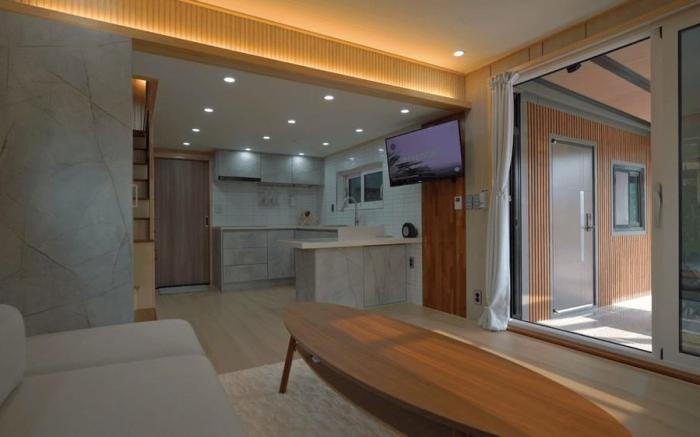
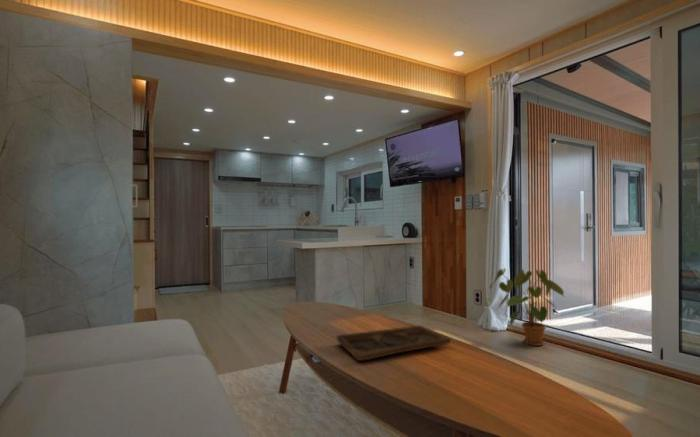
+ house plant [489,267,565,347]
+ decorative tray [335,324,452,362]
